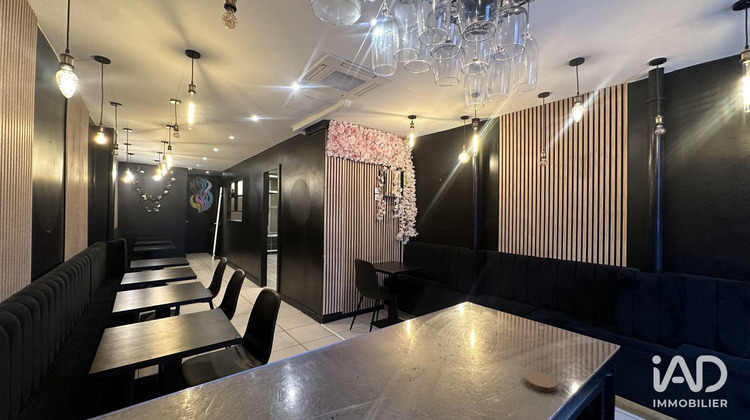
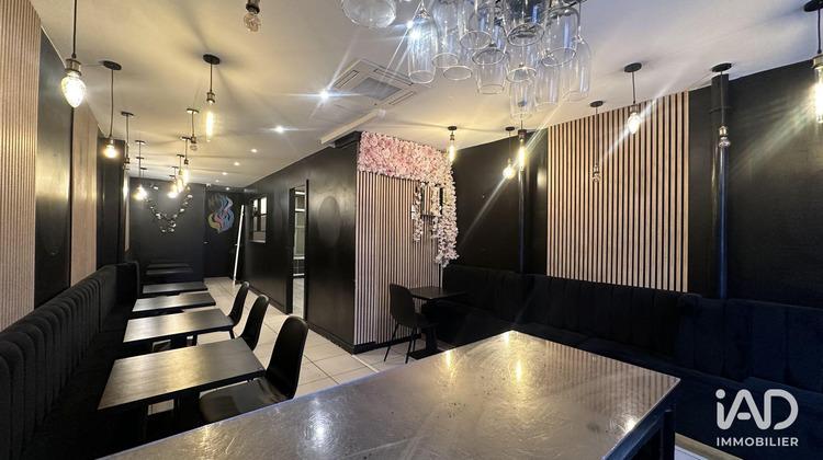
- coaster [524,371,558,393]
